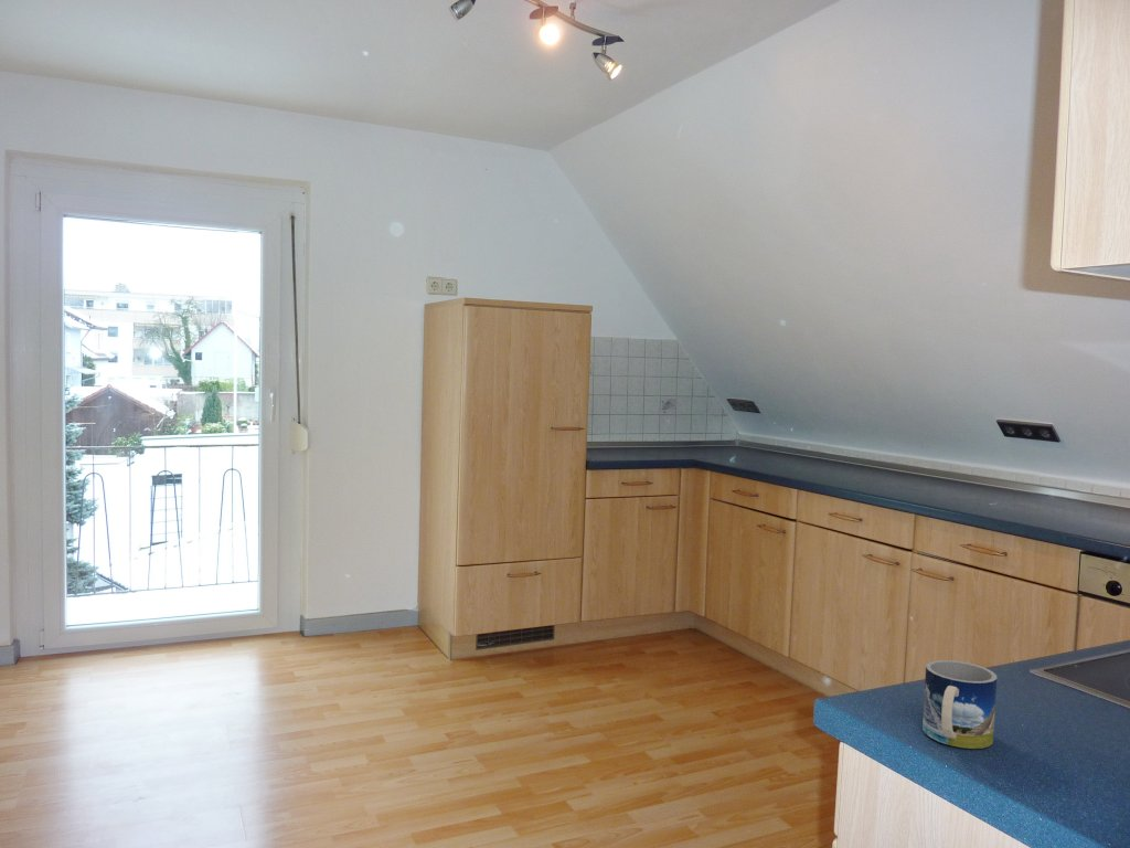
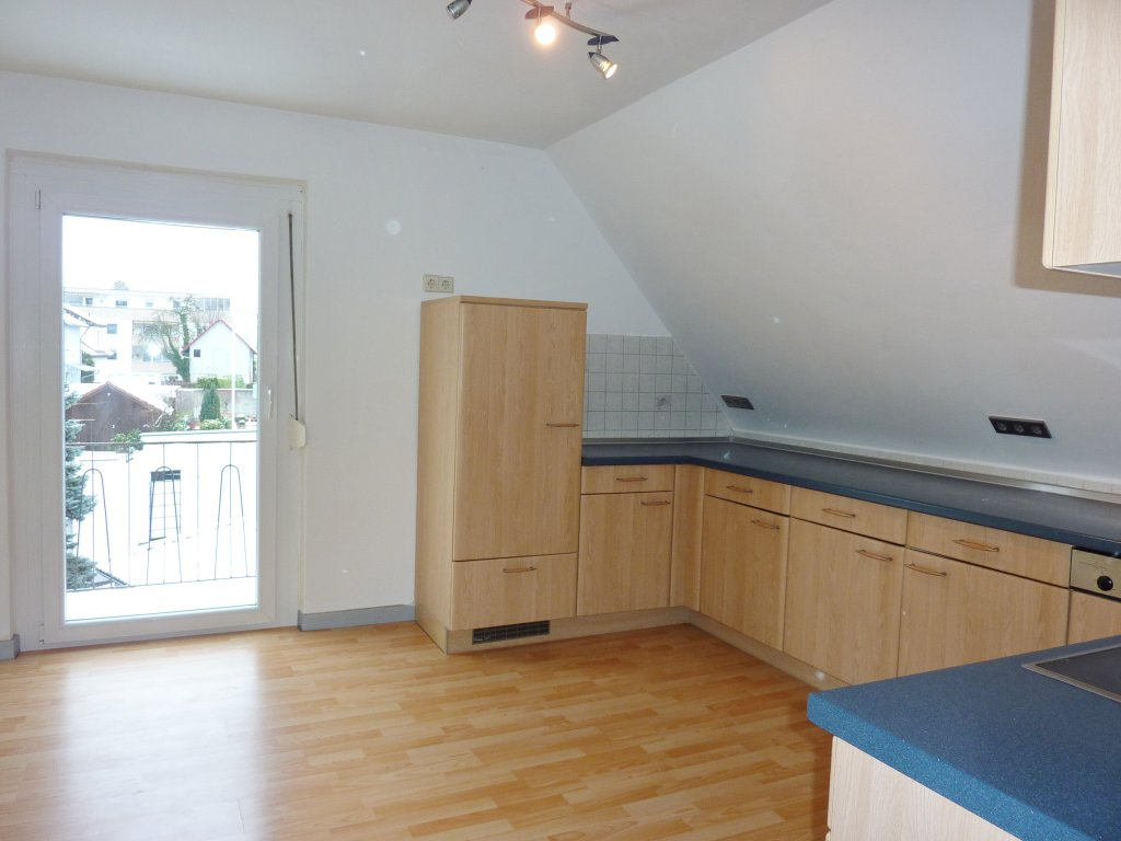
- mug [921,659,998,750]
